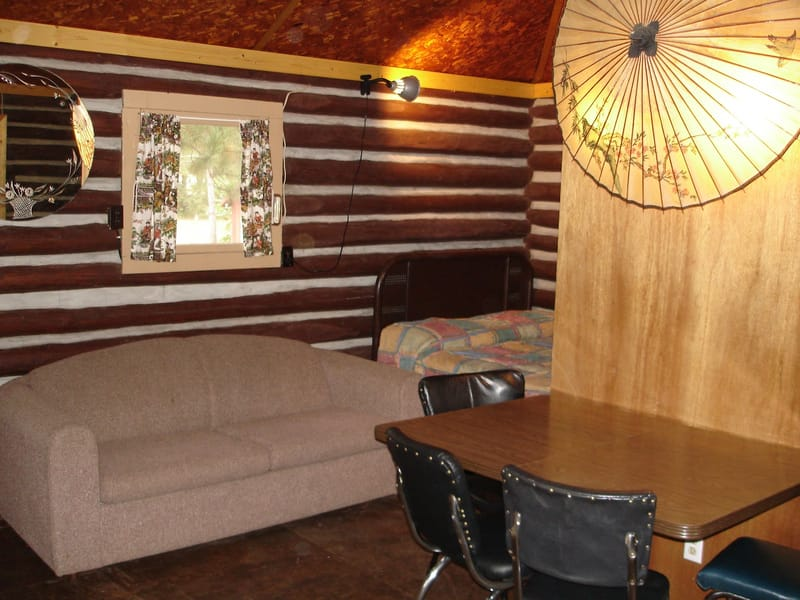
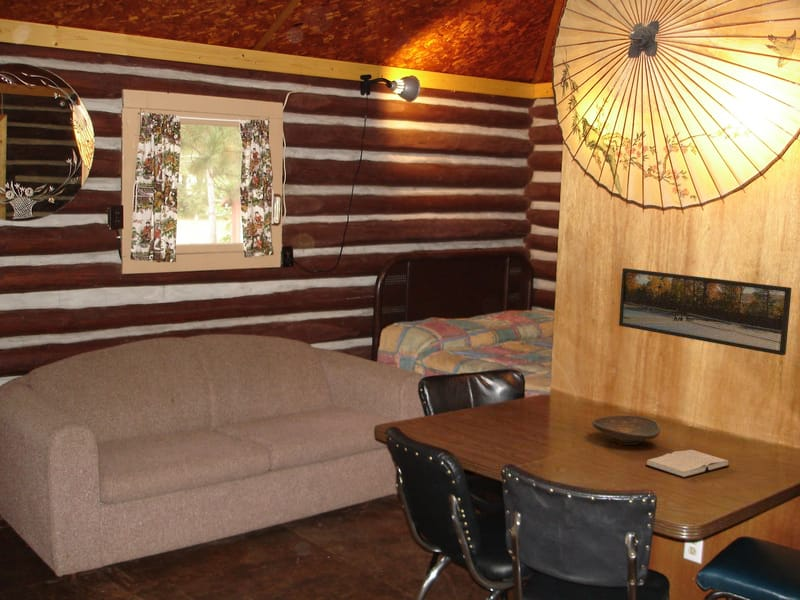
+ hardback book [645,449,730,479]
+ decorative bowl [591,414,661,446]
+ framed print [618,267,793,356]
